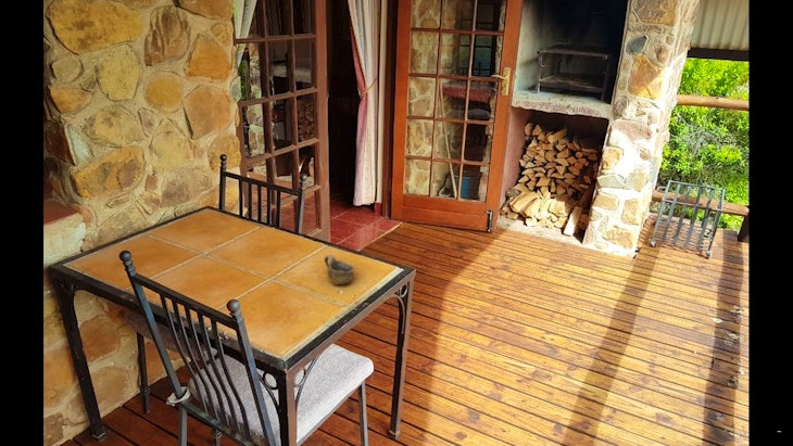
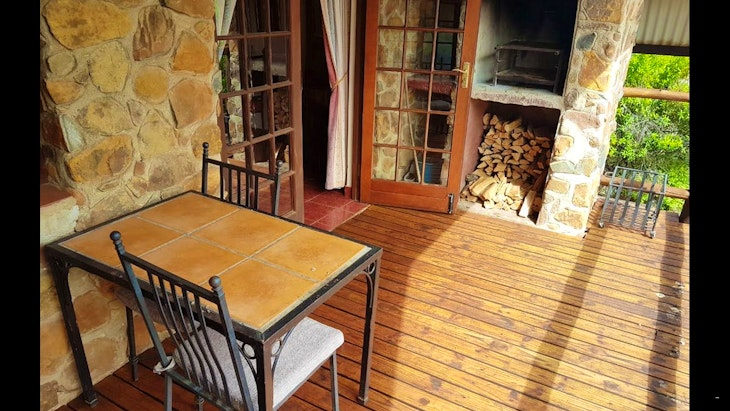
- cup [324,254,356,285]
